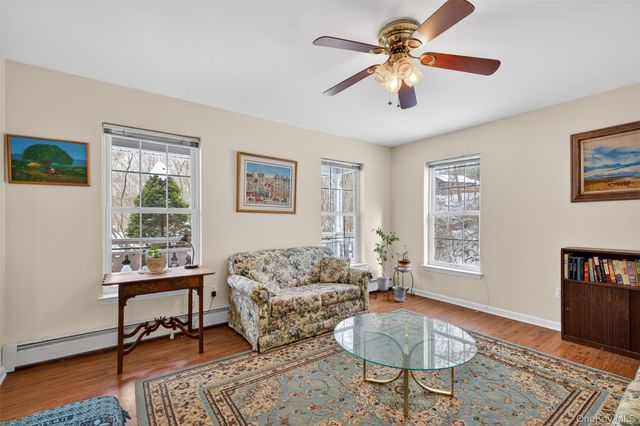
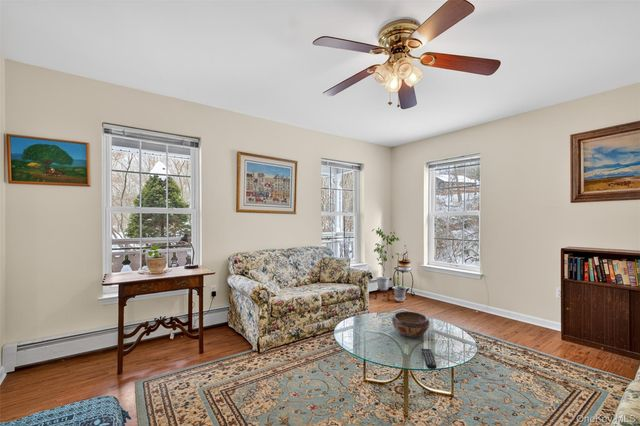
+ remote control [420,348,437,370]
+ decorative bowl [391,310,430,338]
